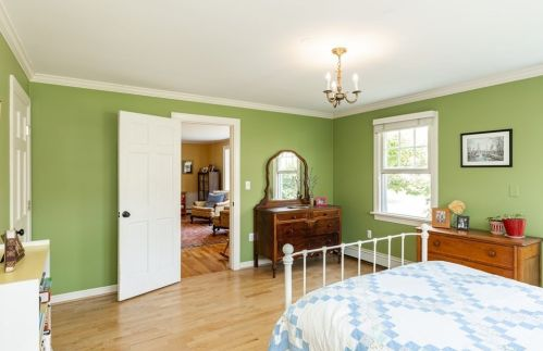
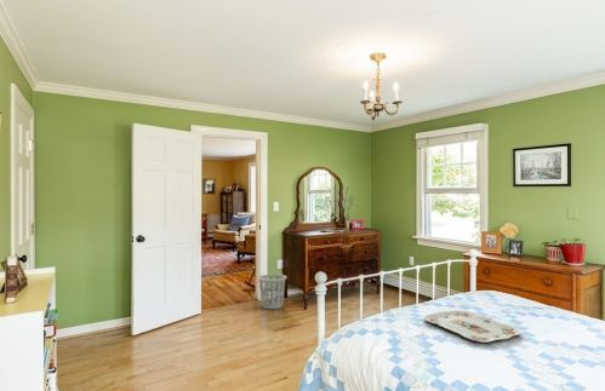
+ serving tray [423,310,523,344]
+ waste basket [256,272,289,310]
